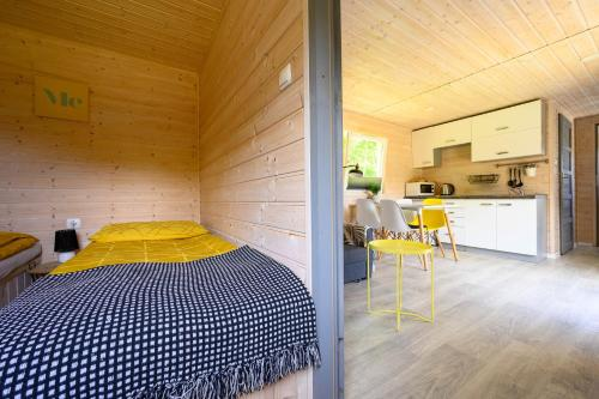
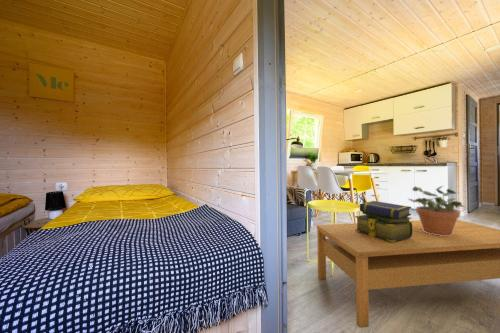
+ potted plant [407,185,465,236]
+ coffee table [316,219,500,329]
+ stack of books [354,200,413,242]
